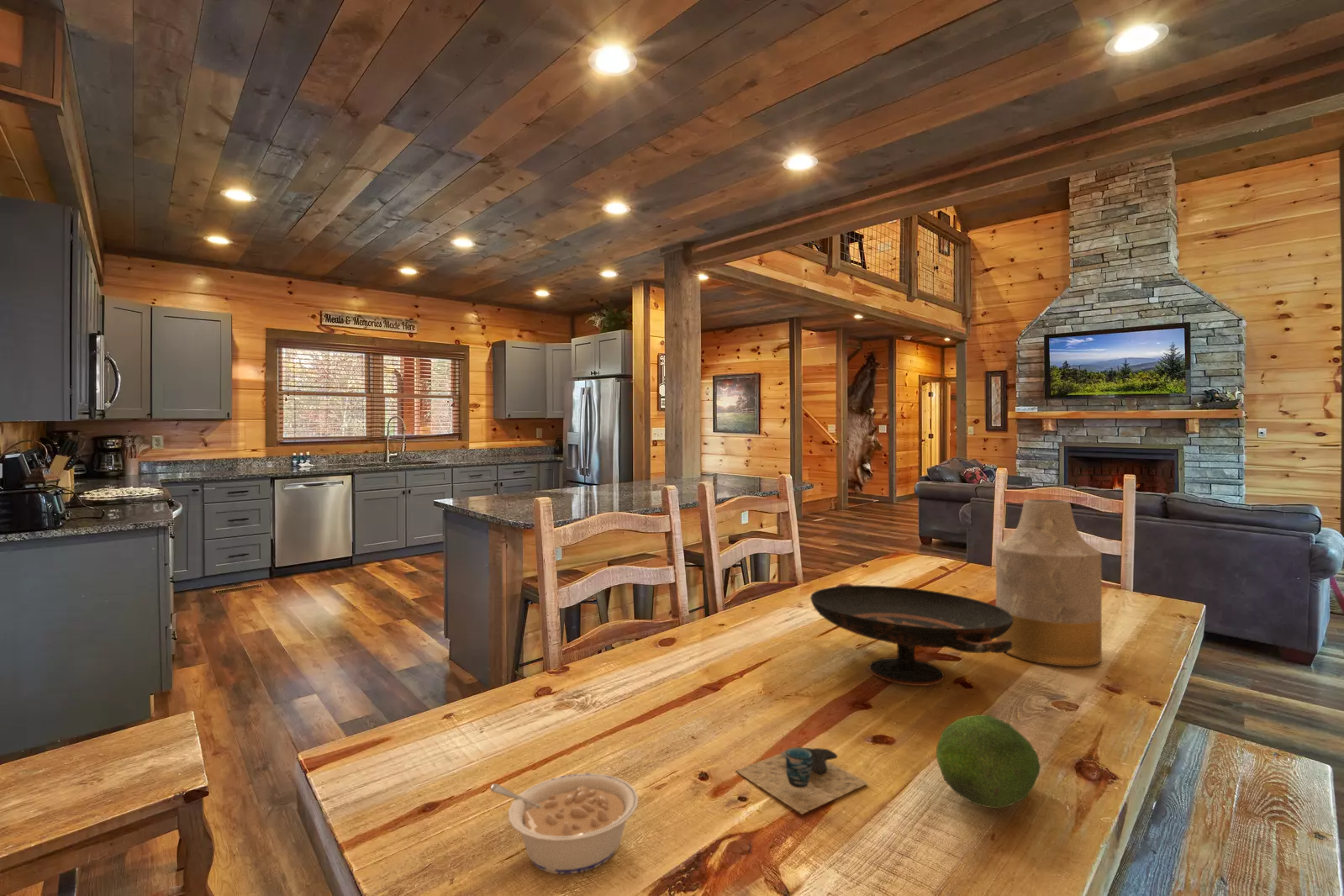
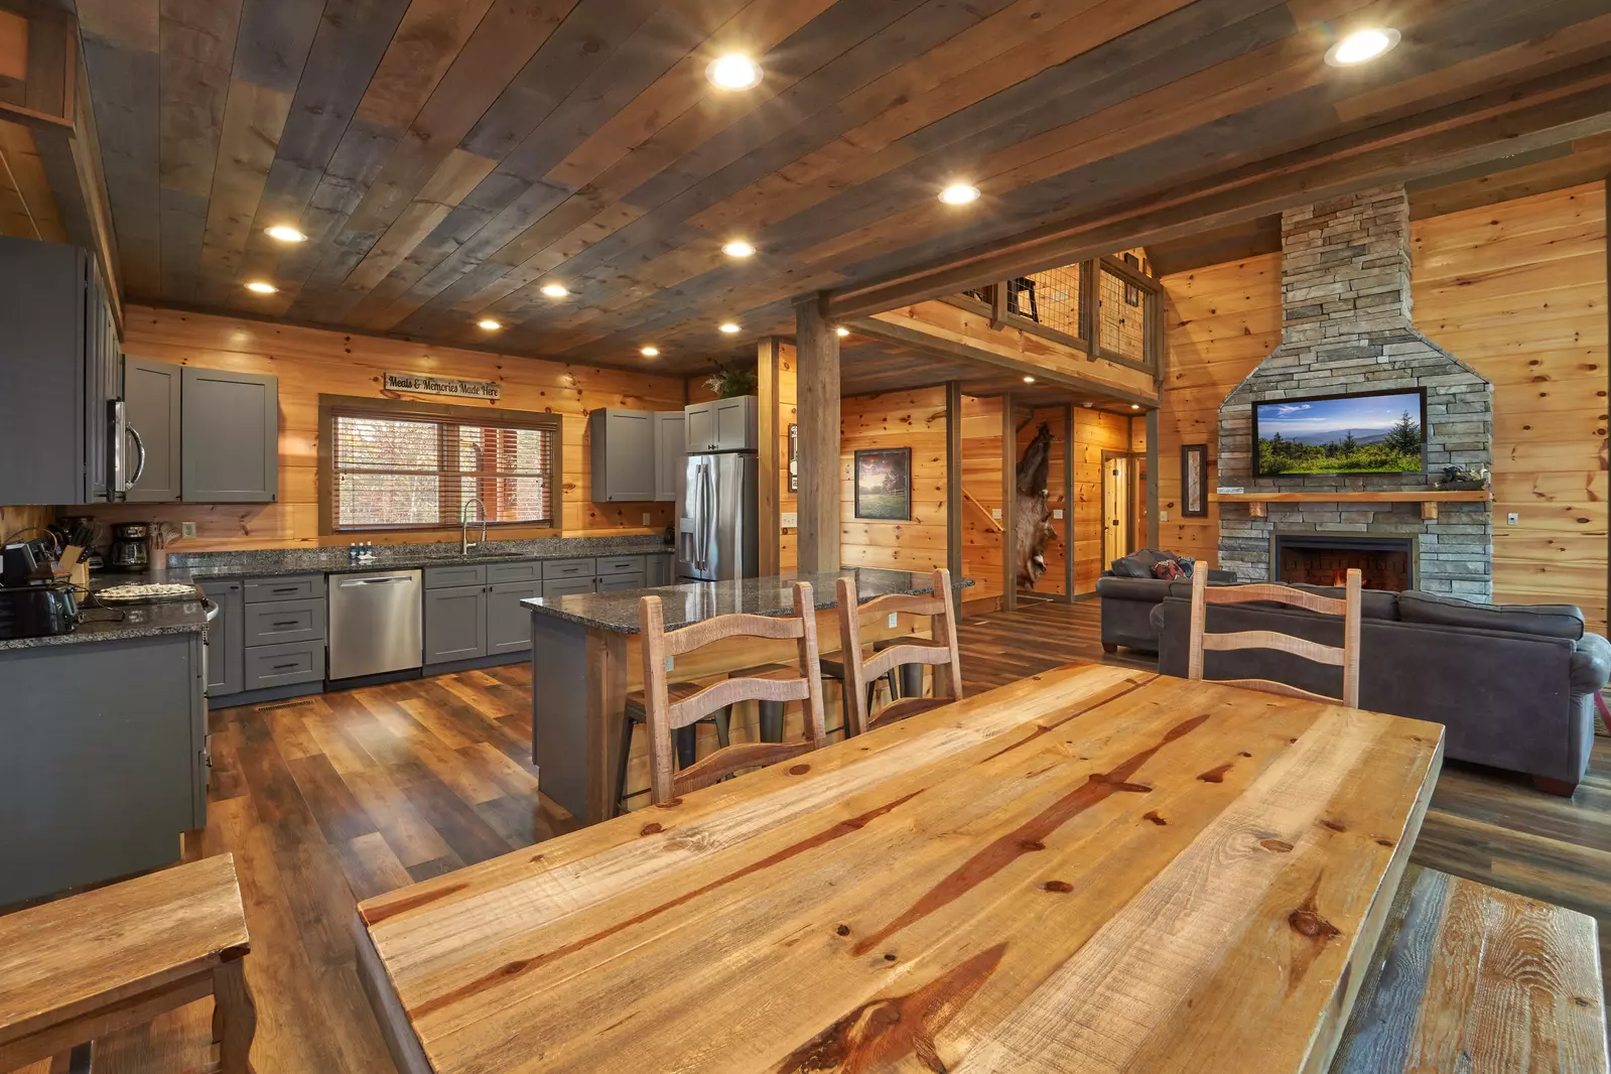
- vase [995,498,1103,667]
- decorative bowl [809,582,1013,688]
- fruit [936,714,1041,809]
- legume [489,772,640,875]
- cup [735,746,870,815]
